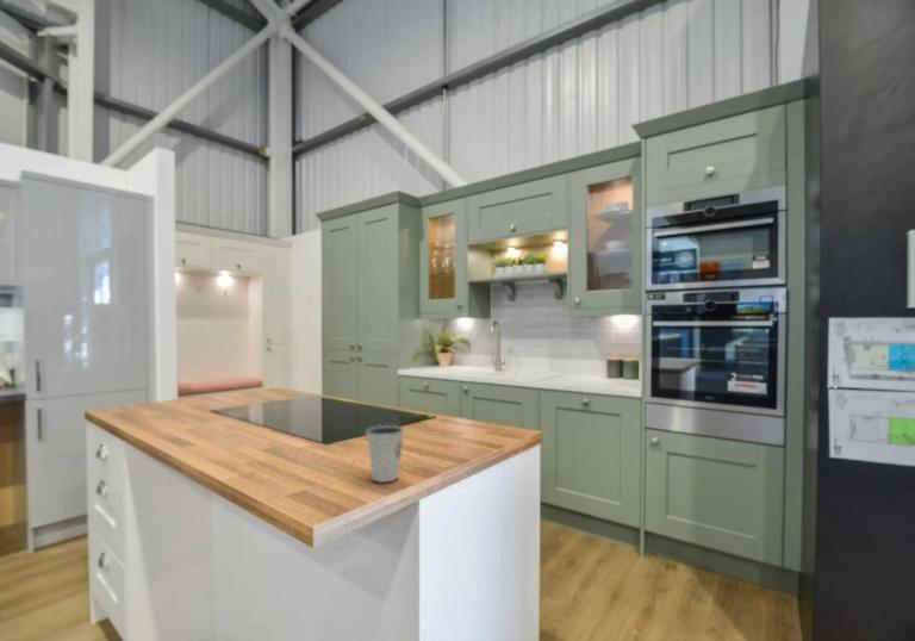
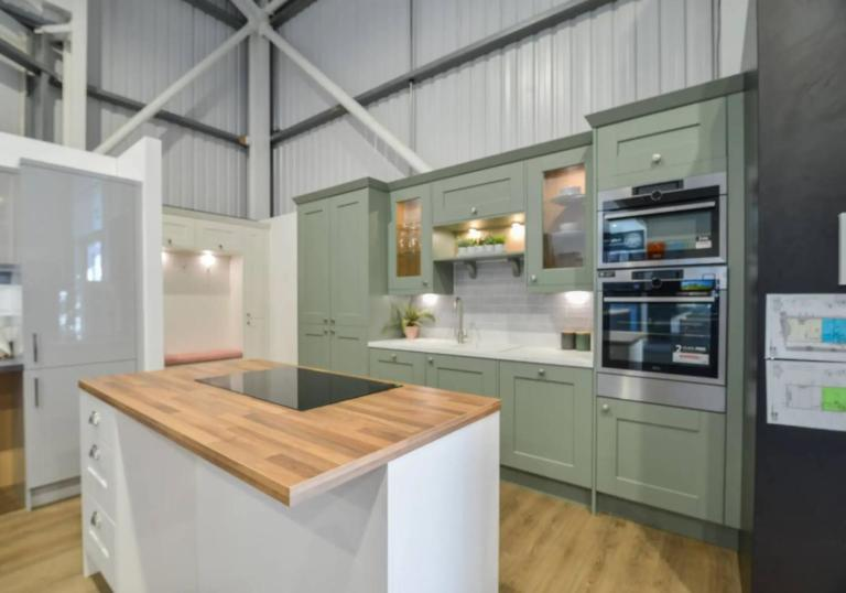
- dixie cup [365,424,405,484]
